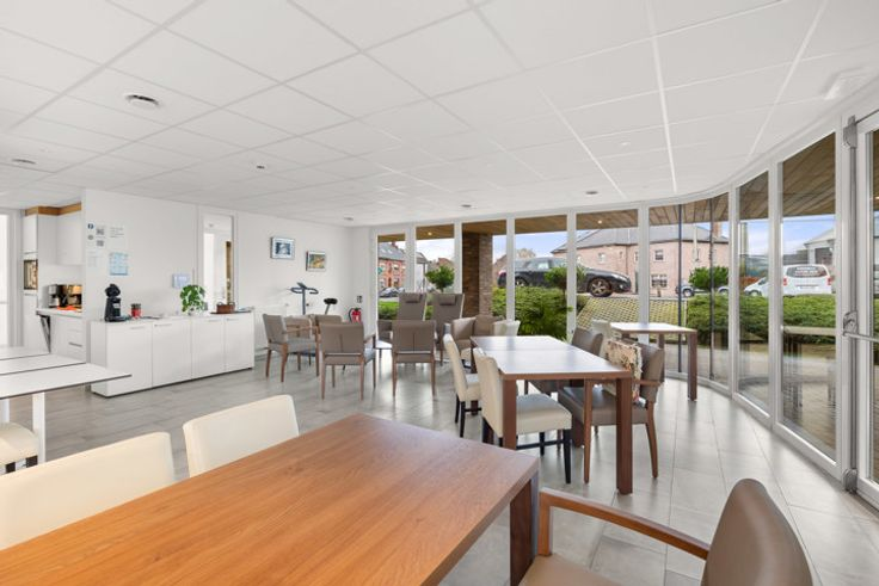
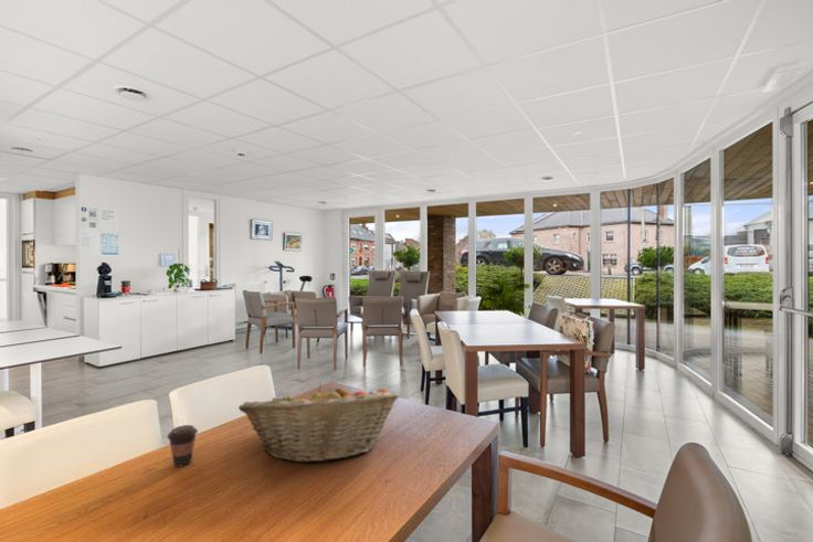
+ coffee cup [166,424,199,468]
+ fruit basket [237,382,400,464]
